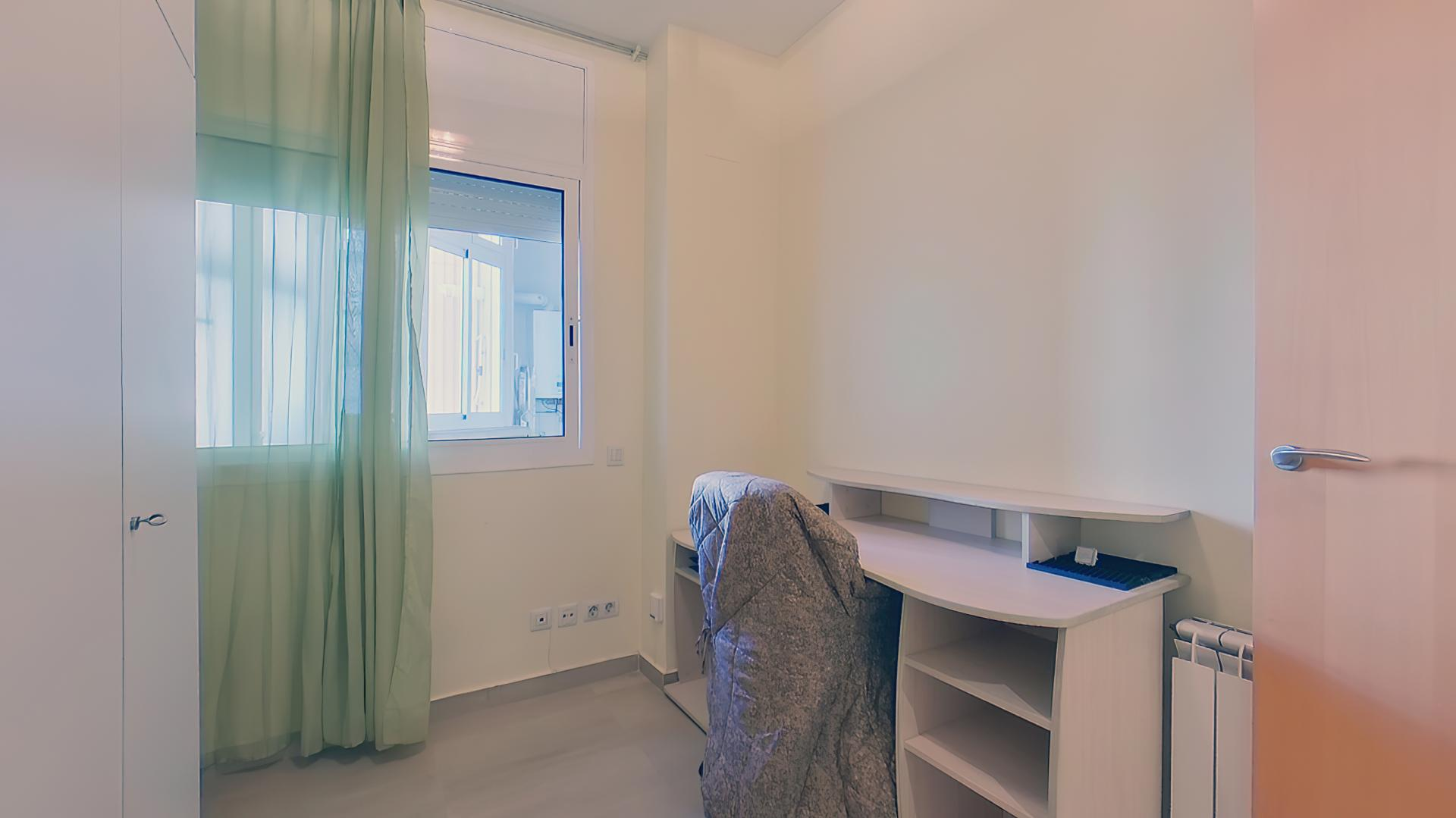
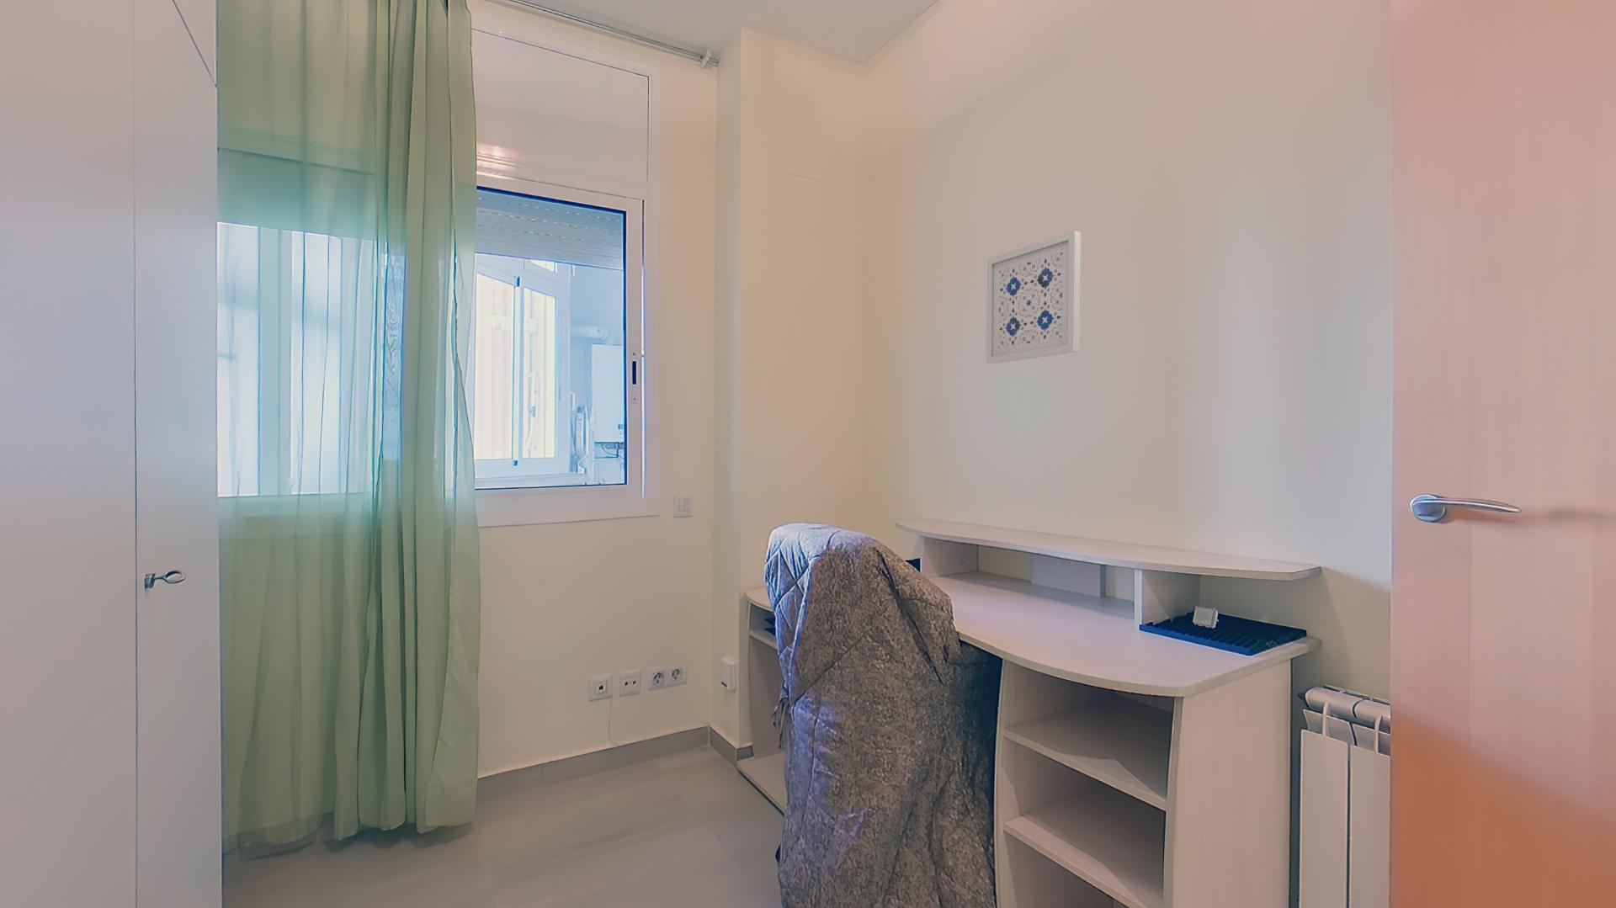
+ wall art [986,230,1081,365]
